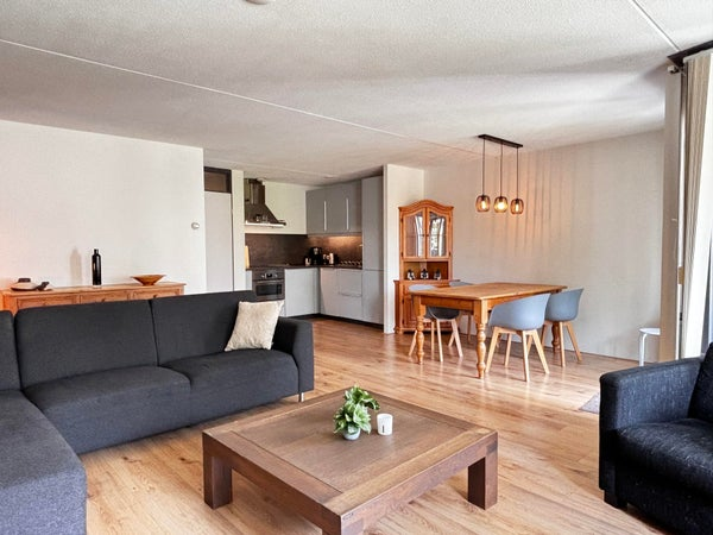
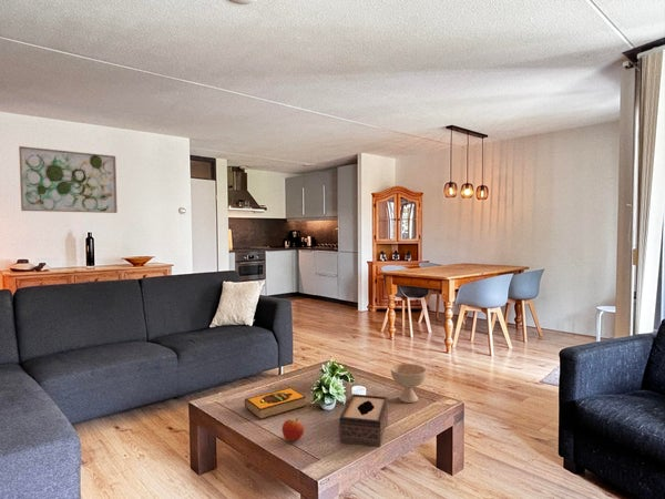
+ wall art [18,145,119,214]
+ bowl [390,363,428,404]
+ tissue box [338,393,390,448]
+ apple [282,418,305,442]
+ hardback book [244,386,307,420]
